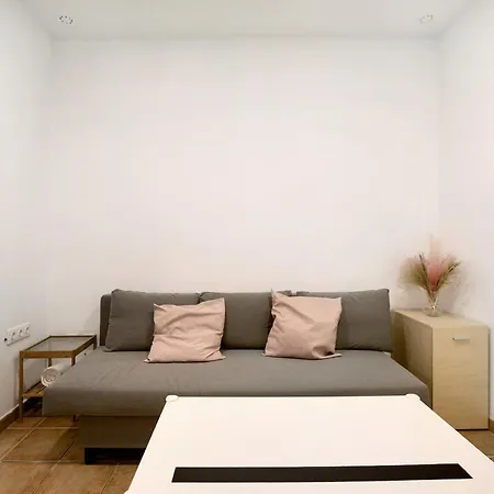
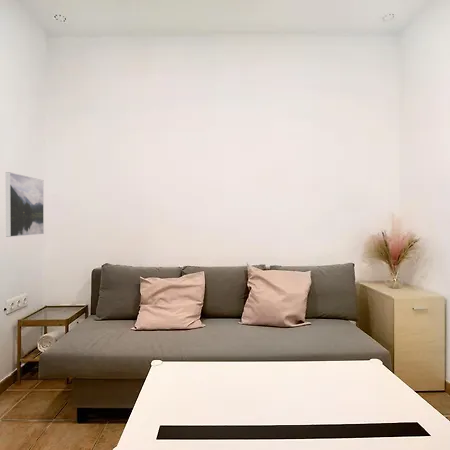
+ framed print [5,171,45,238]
